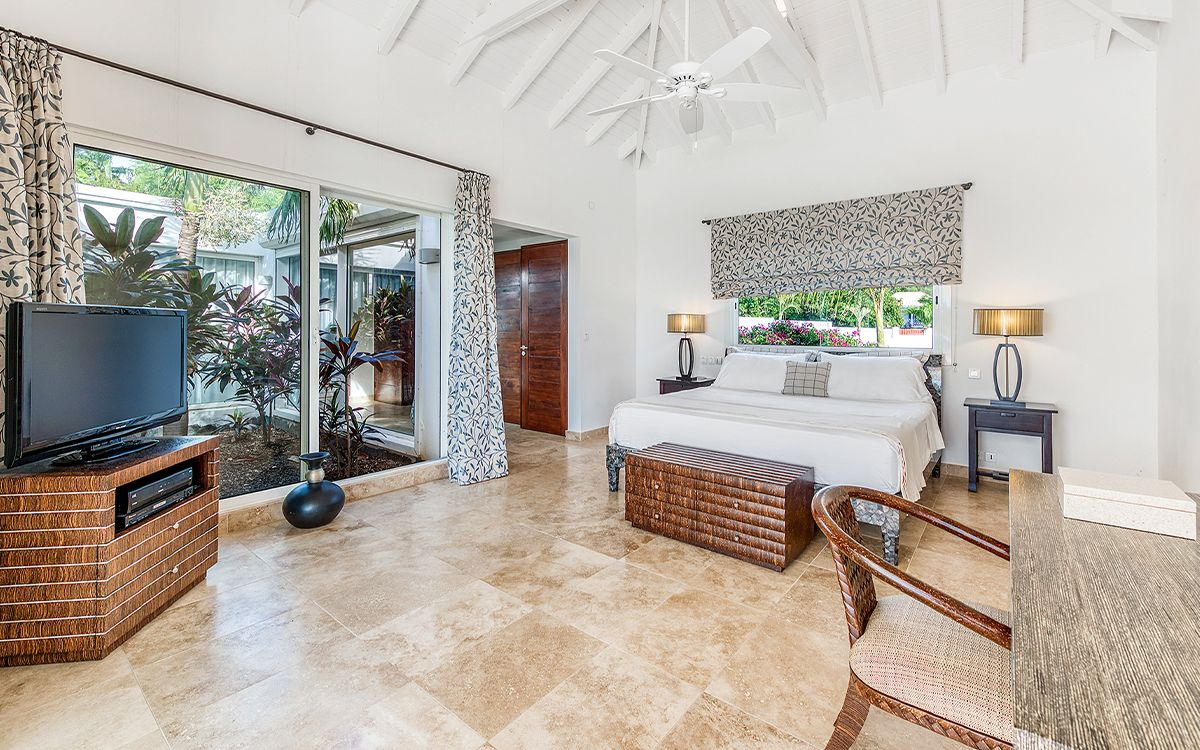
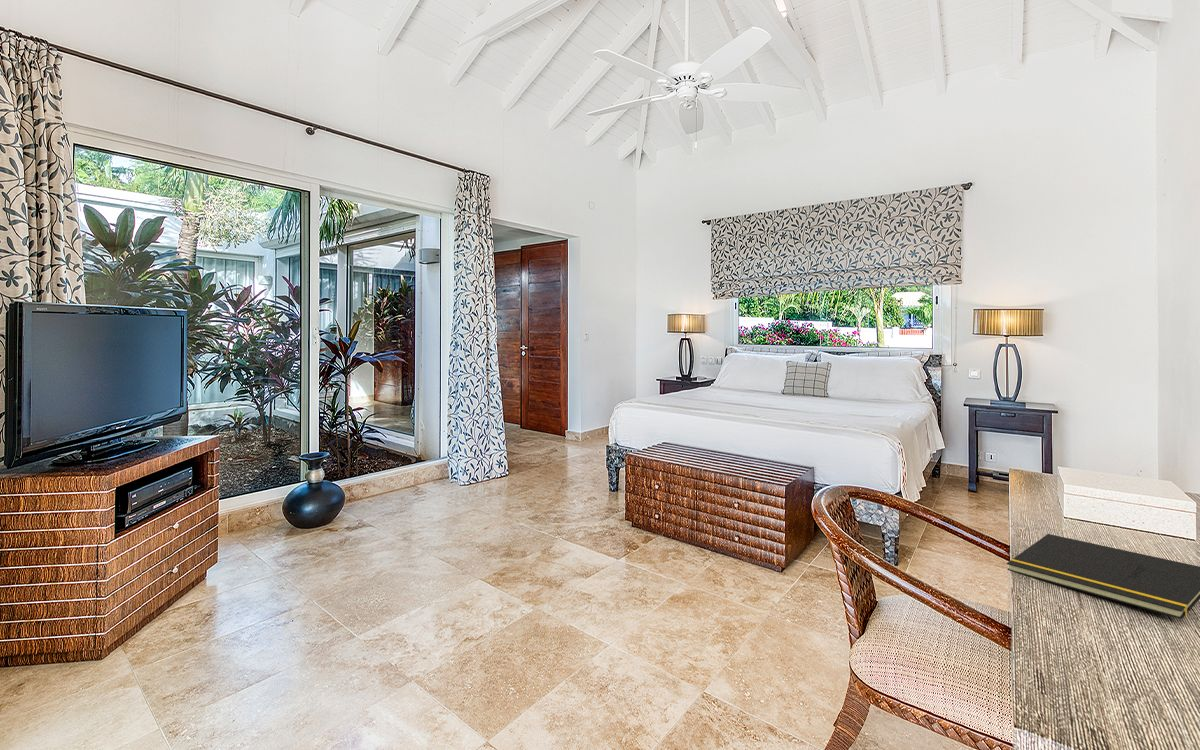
+ notepad [1006,533,1200,620]
